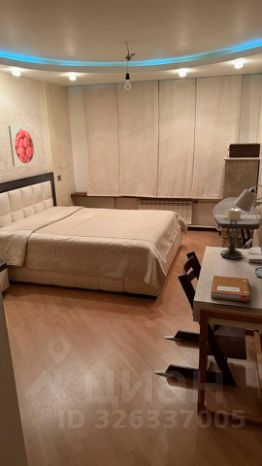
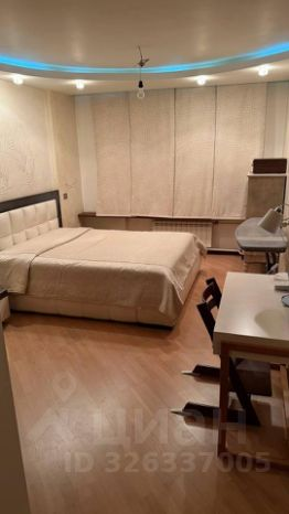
- notebook [210,275,252,302]
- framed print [8,125,38,167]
- candle holder [220,206,244,260]
